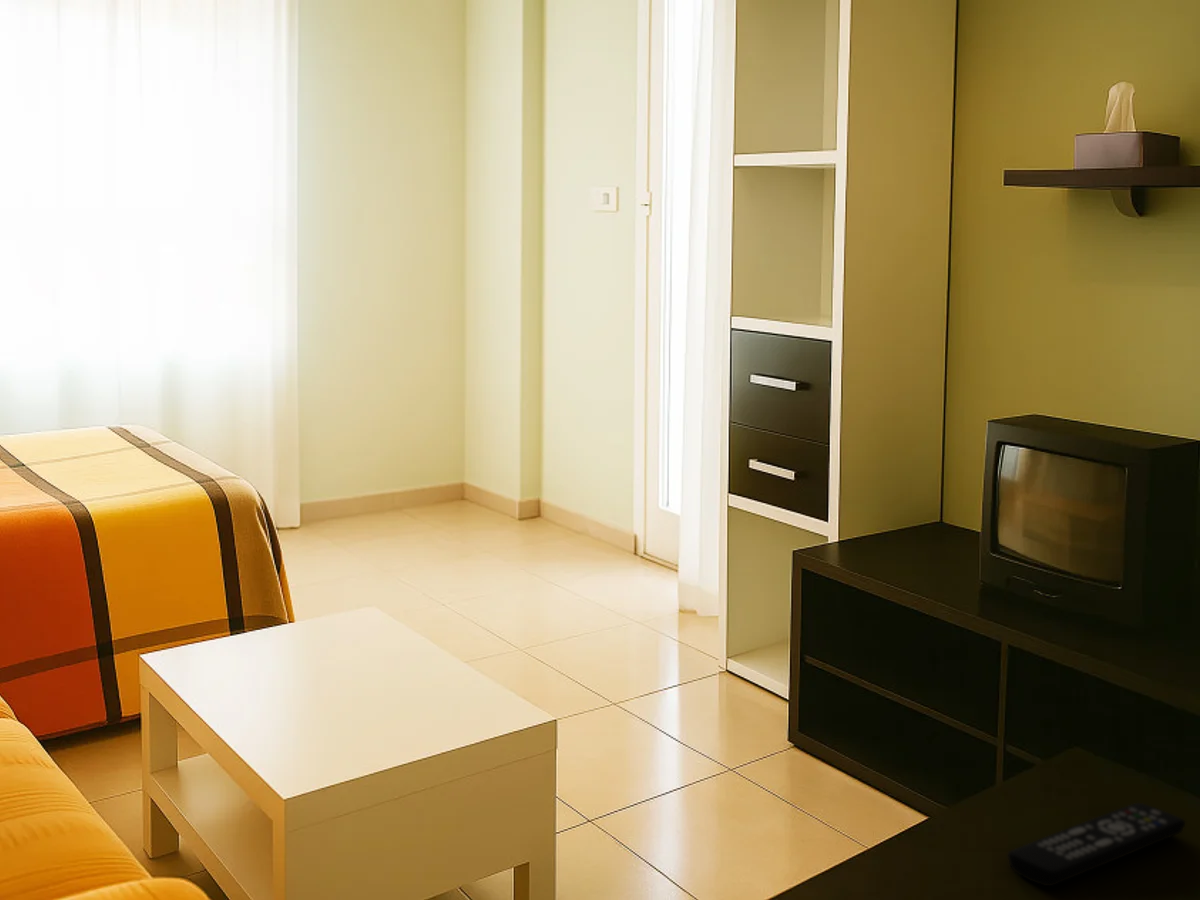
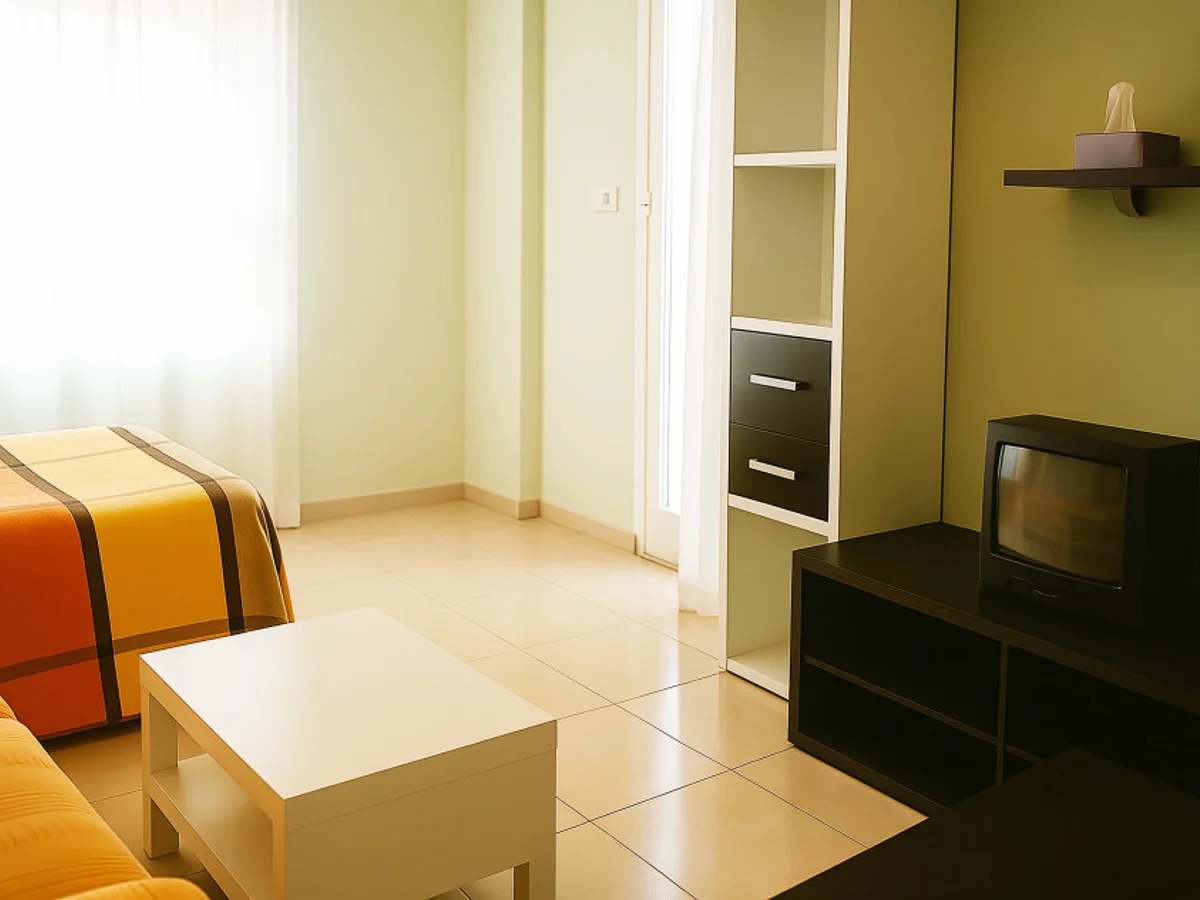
- remote control [1007,802,1186,887]
